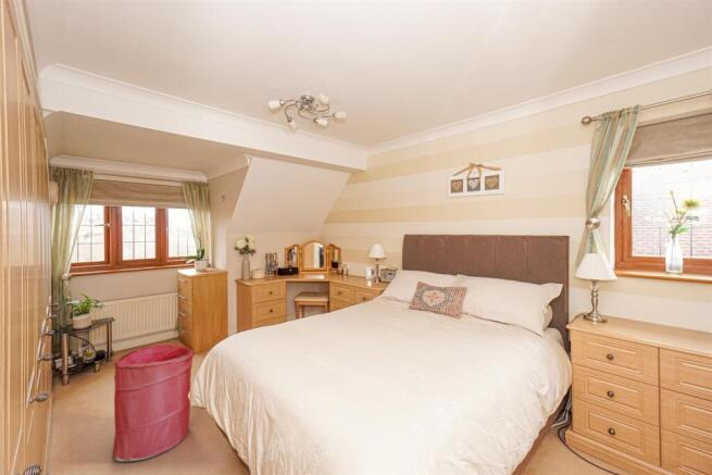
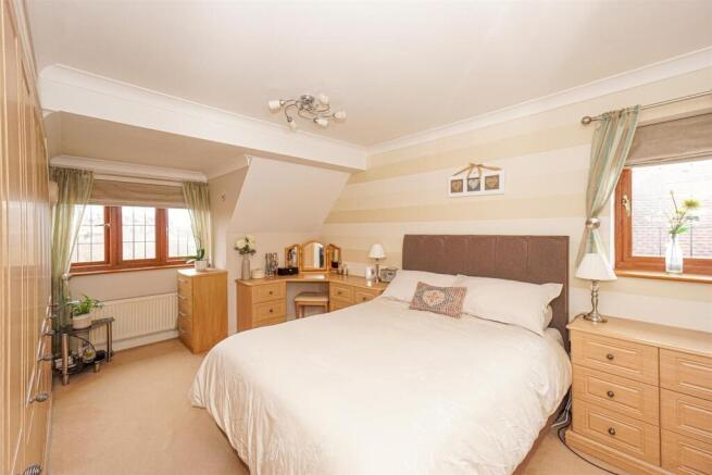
- laundry hamper [112,343,196,462]
